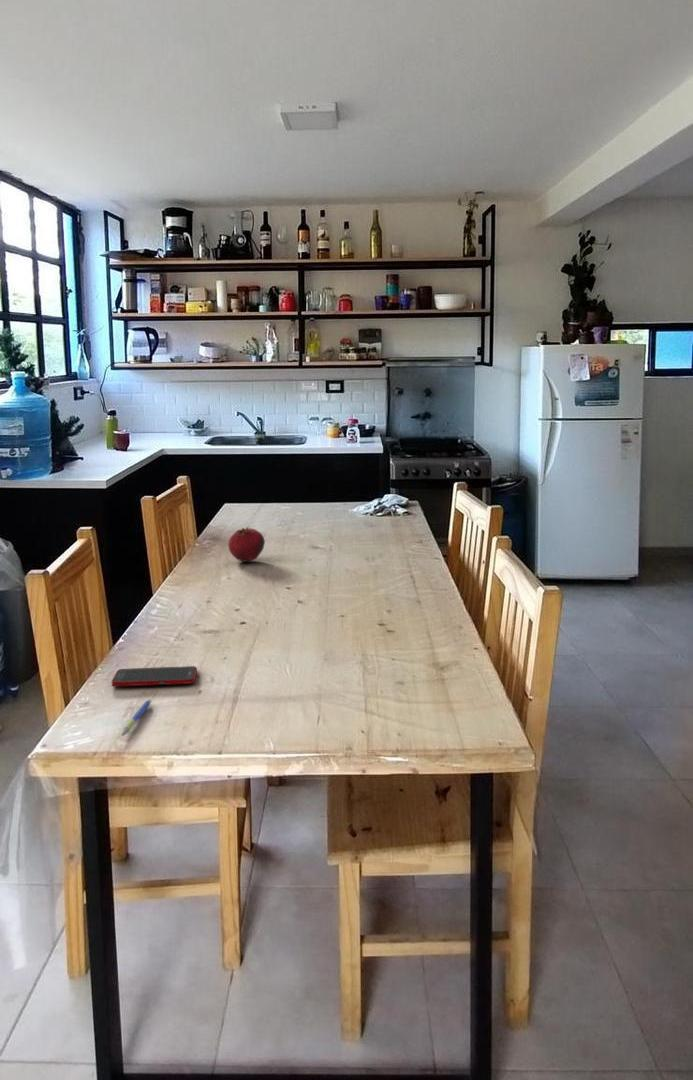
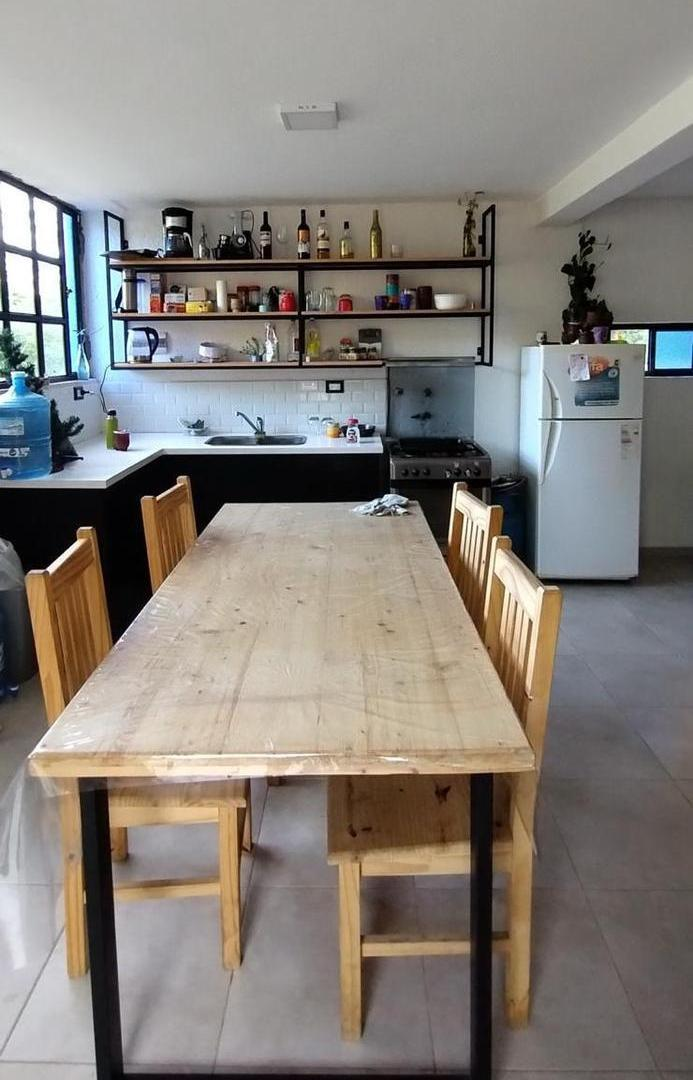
- cell phone [111,665,198,687]
- fruit [227,526,266,563]
- pen [120,698,152,737]
